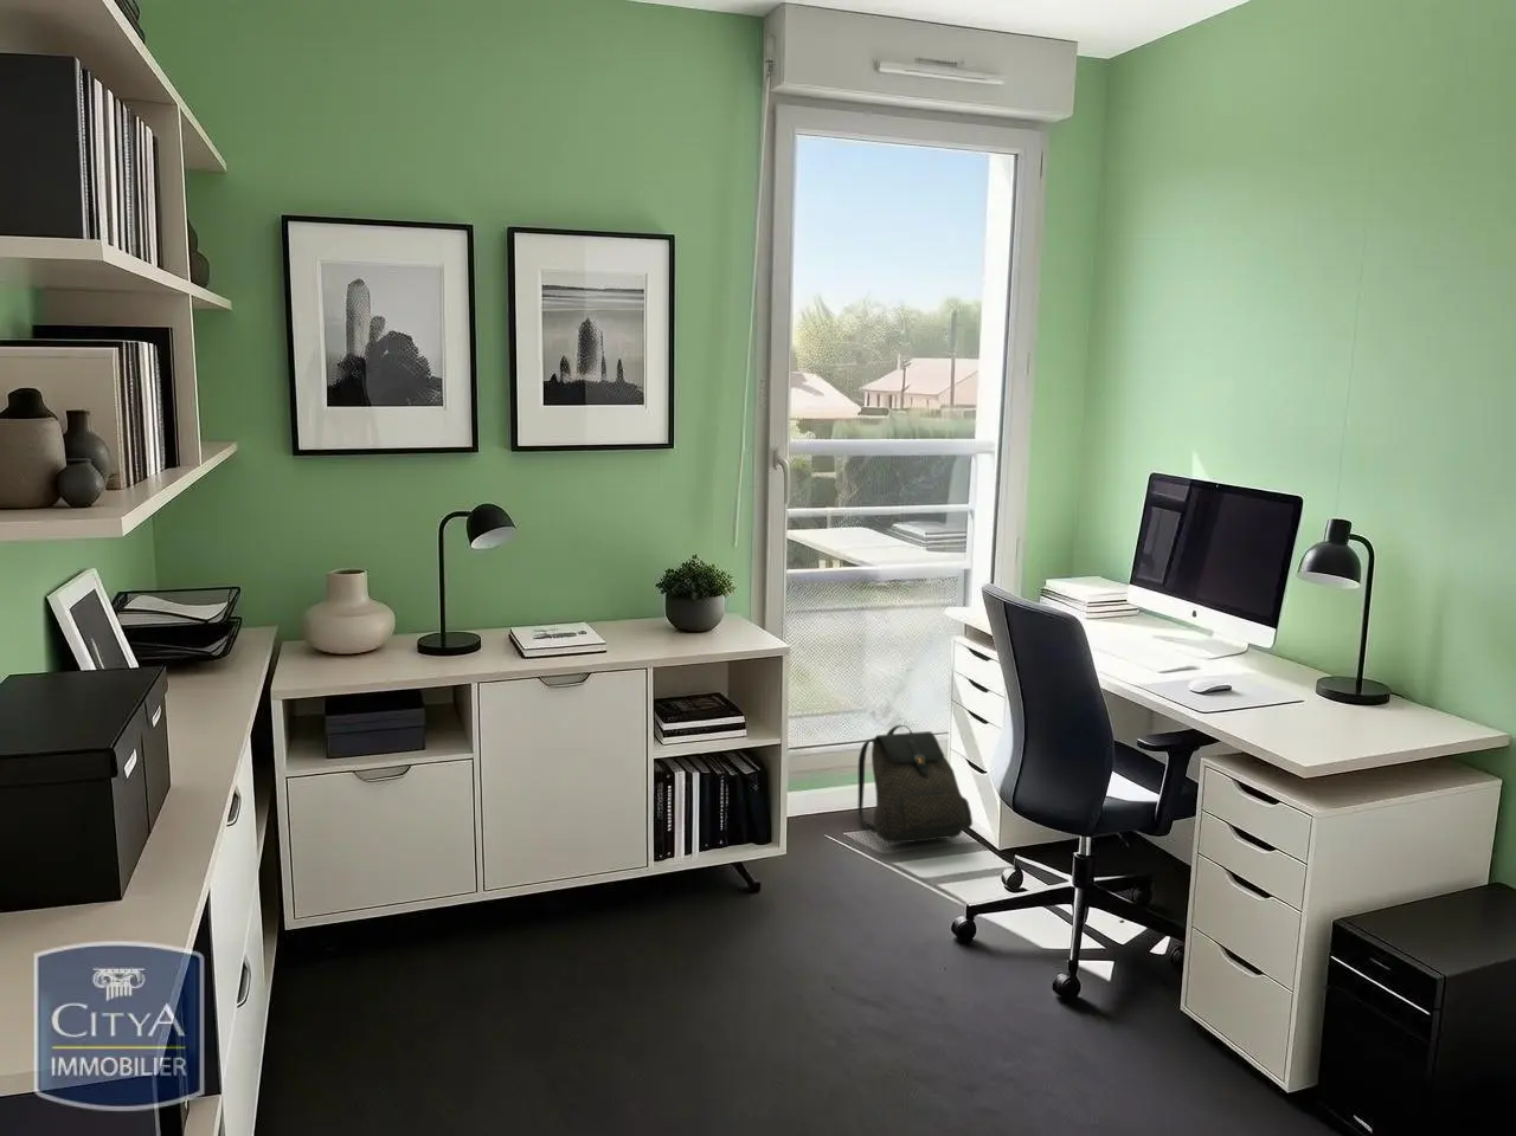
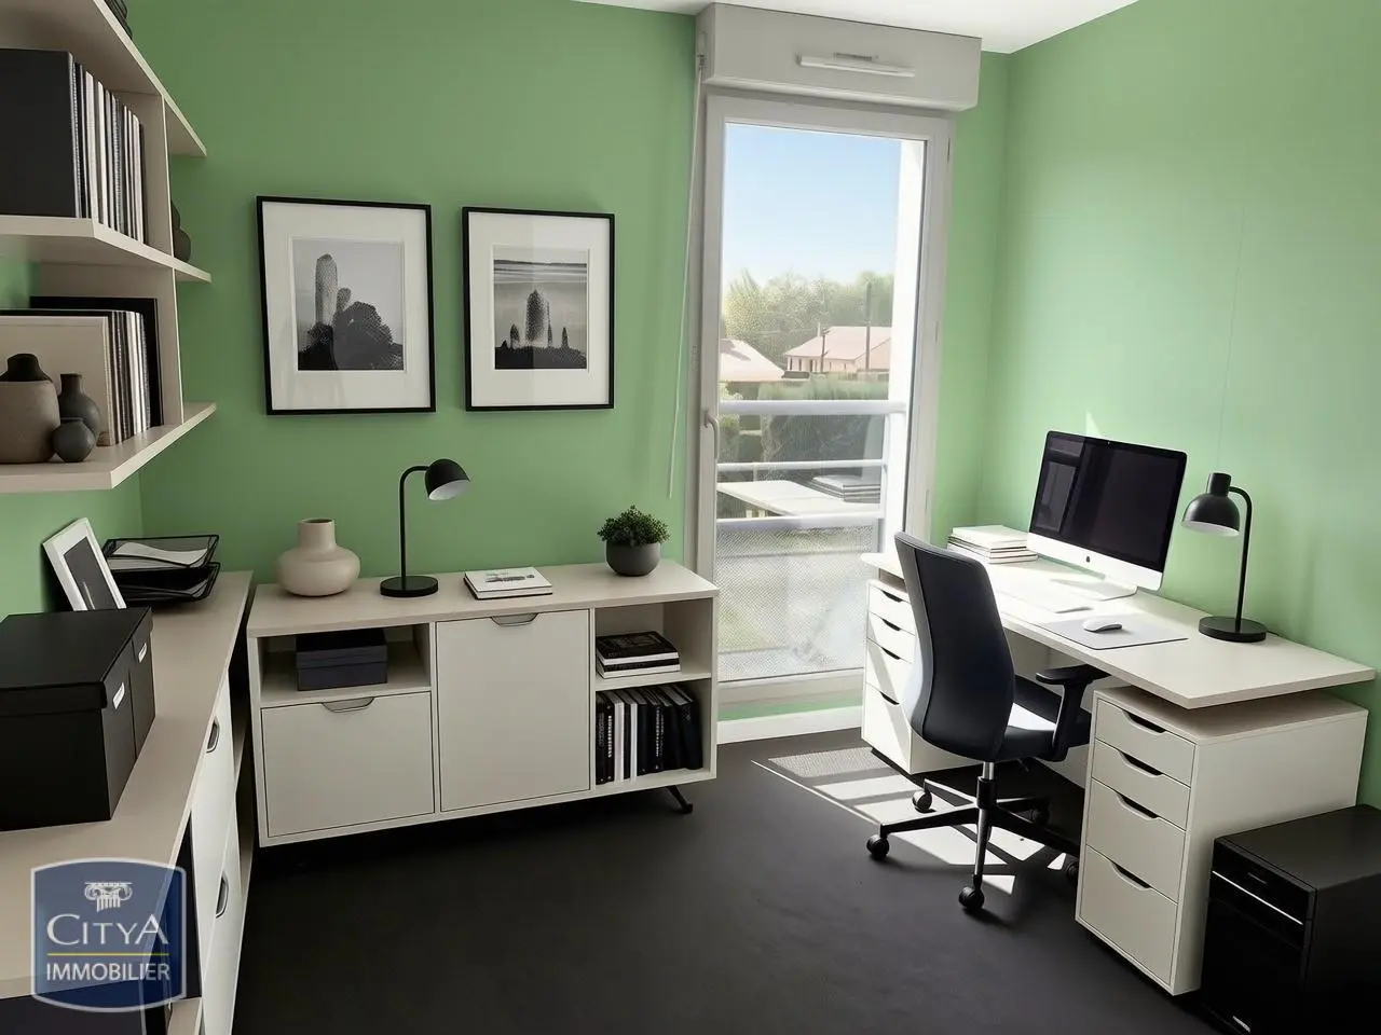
- backpack [857,724,974,844]
